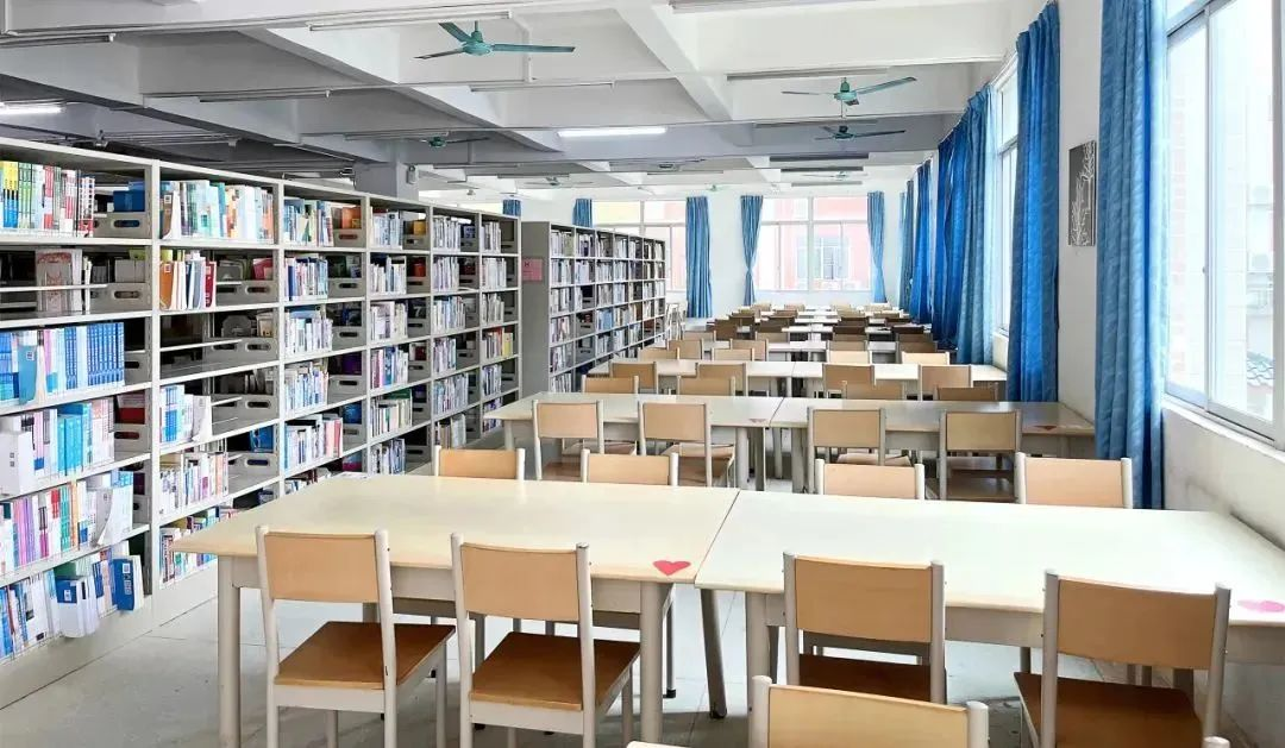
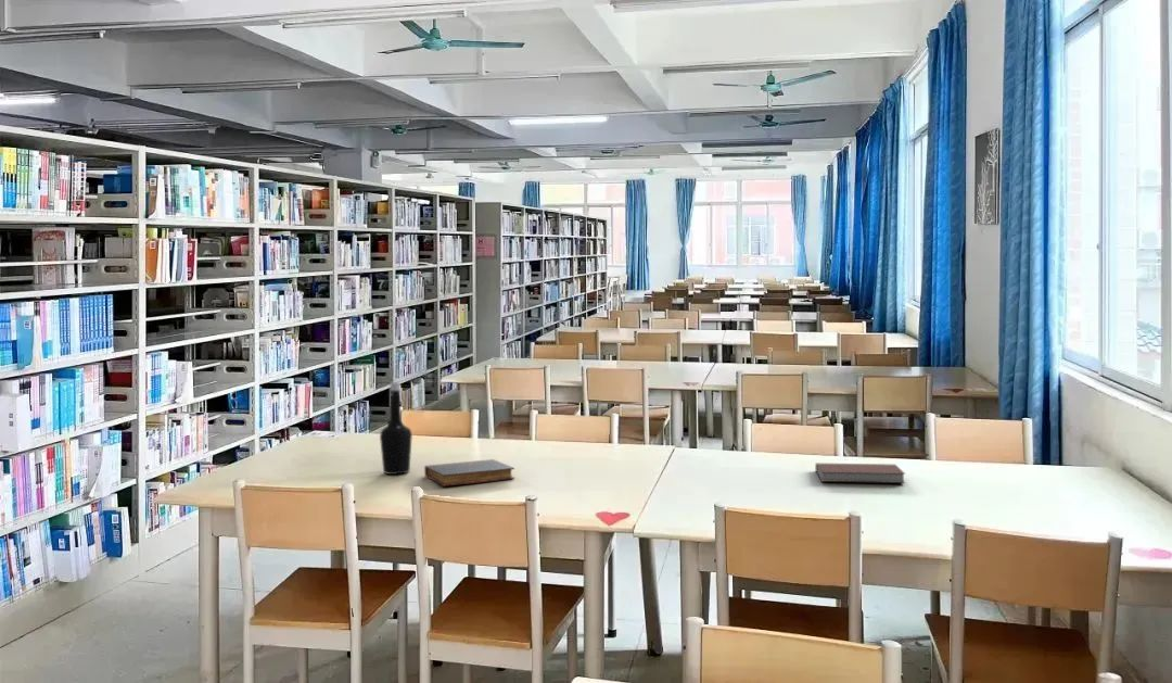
+ bottle [379,381,413,476]
+ book [815,463,906,484]
+ book [423,458,515,488]
